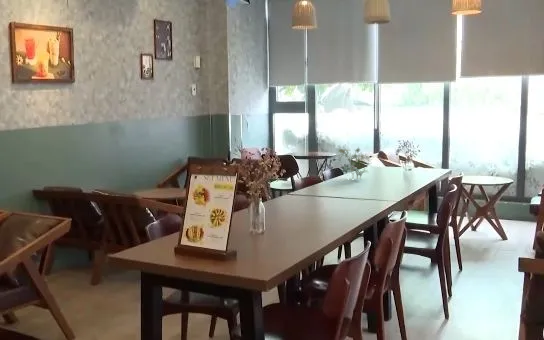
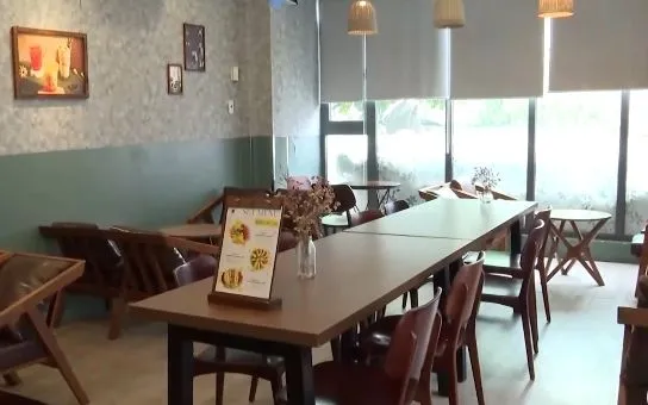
- flower bouquet [336,146,372,181]
